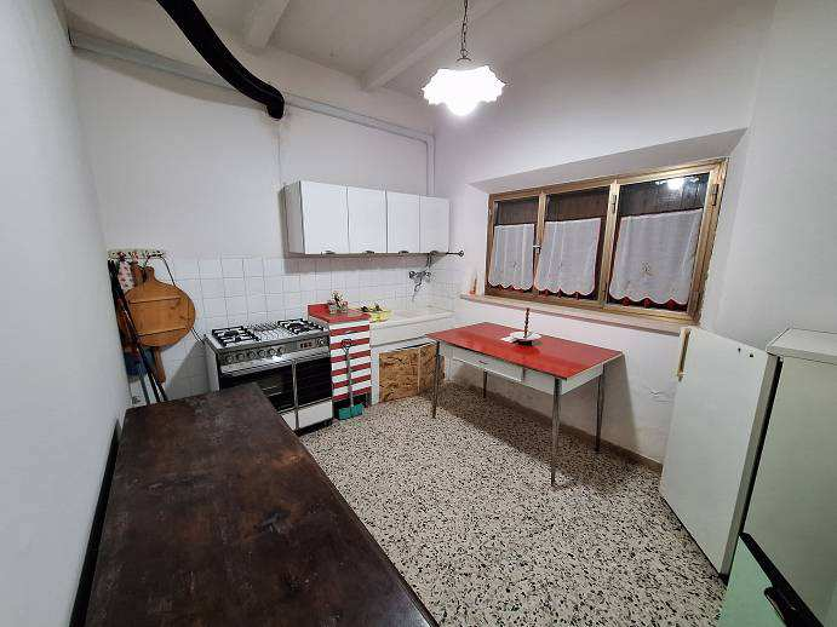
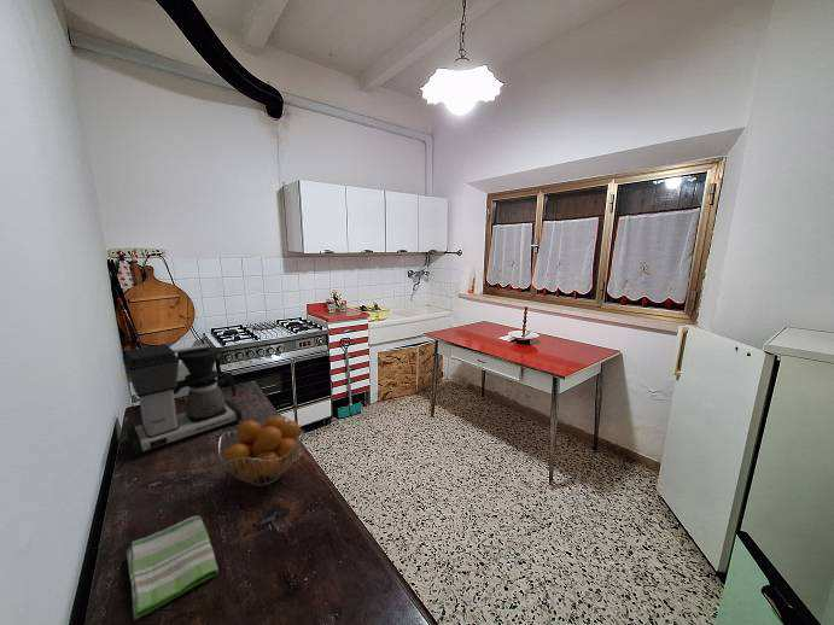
+ fruit basket [217,414,305,487]
+ coffee maker [122,343,244,456]
+ dish towel [126,514,220,621]
